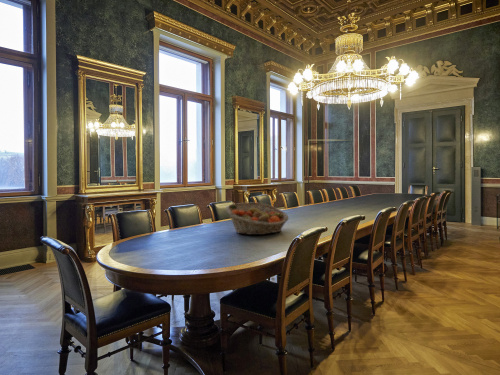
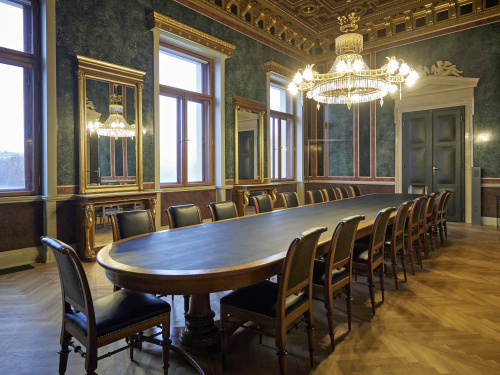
- fruit basket [225,201,290,236]
